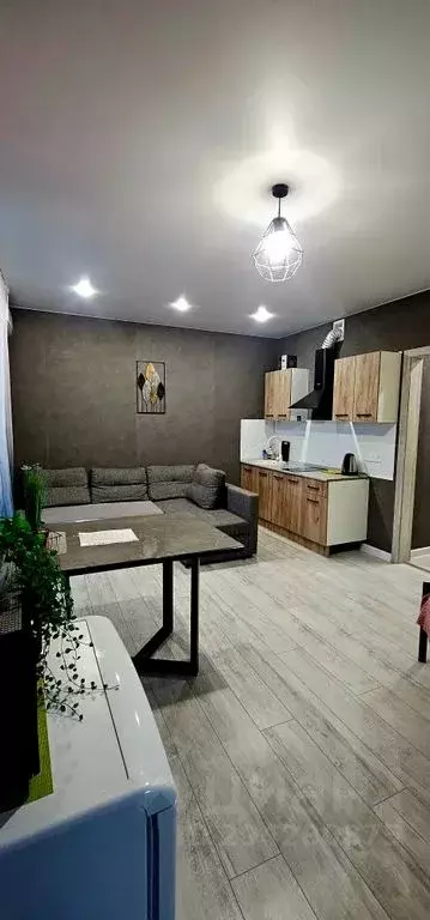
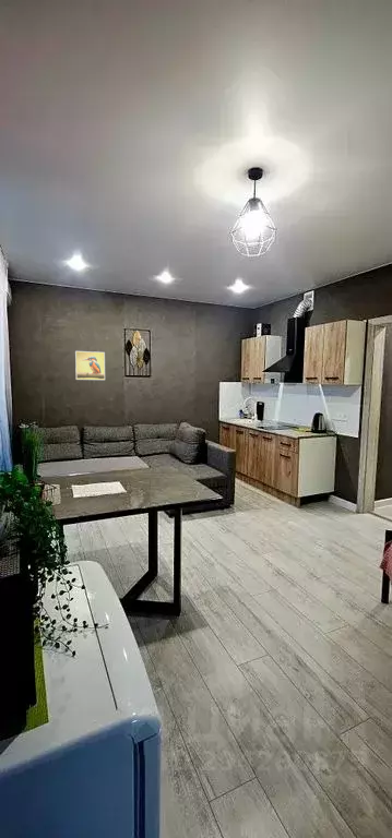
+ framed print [74,350,106,381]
